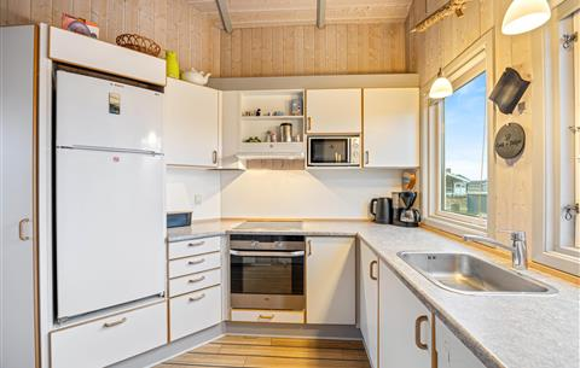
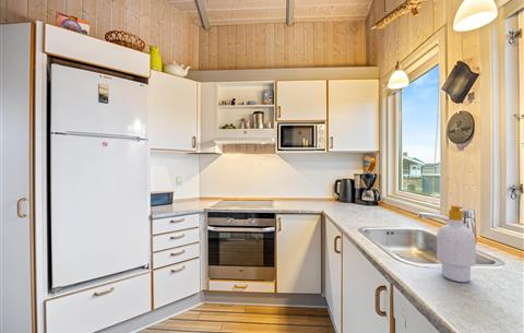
+ soap bottle [436,204,477,283]
